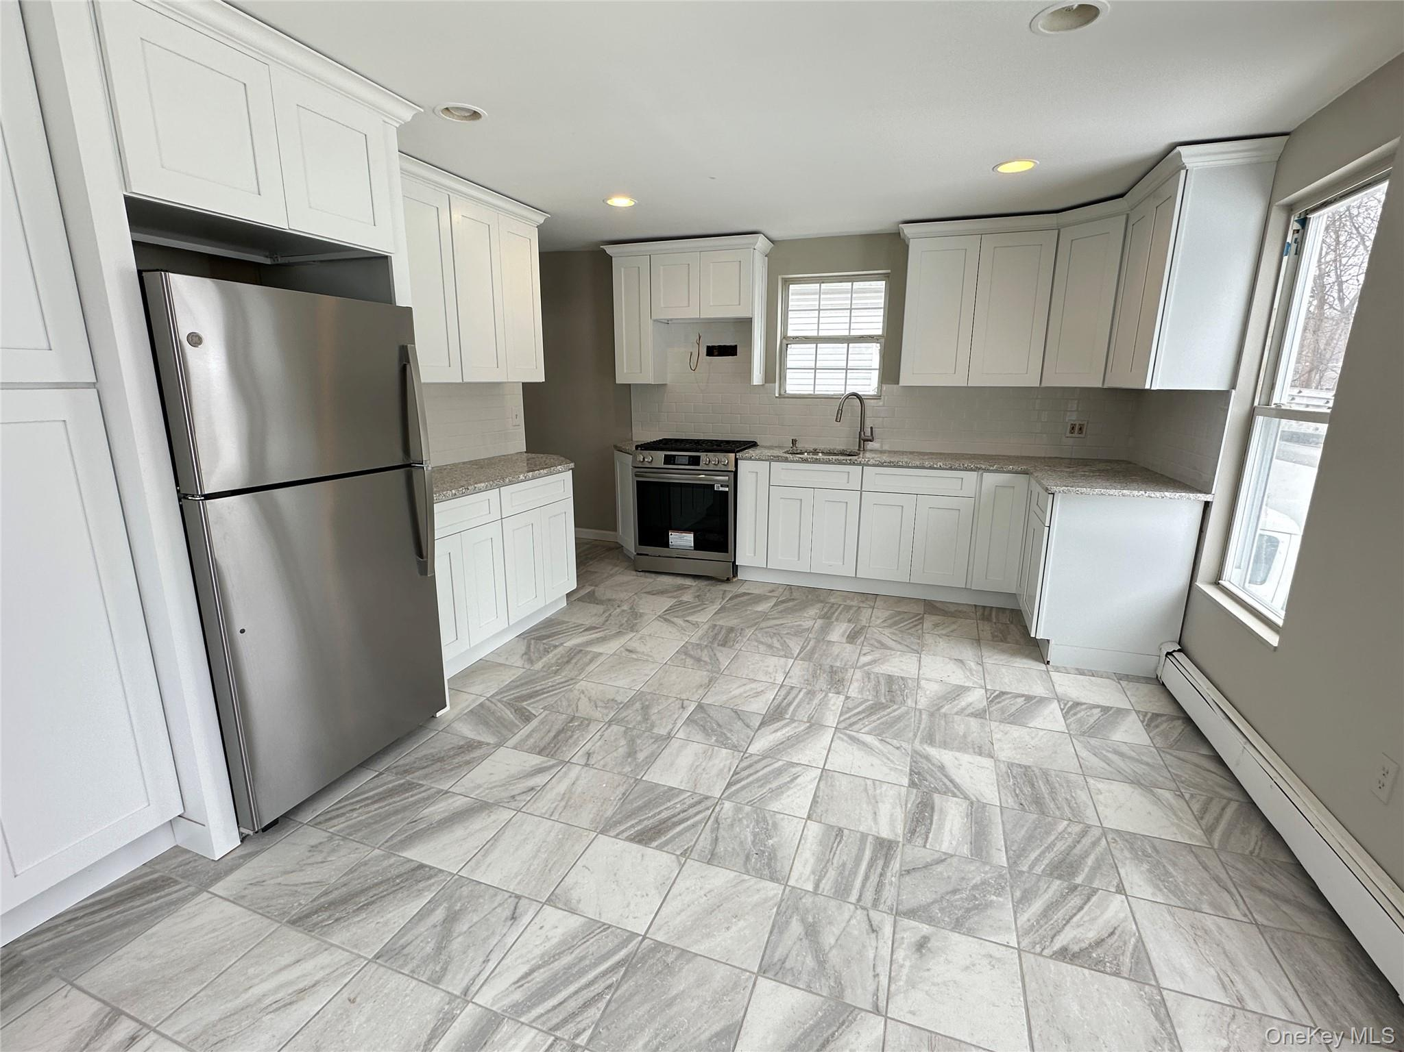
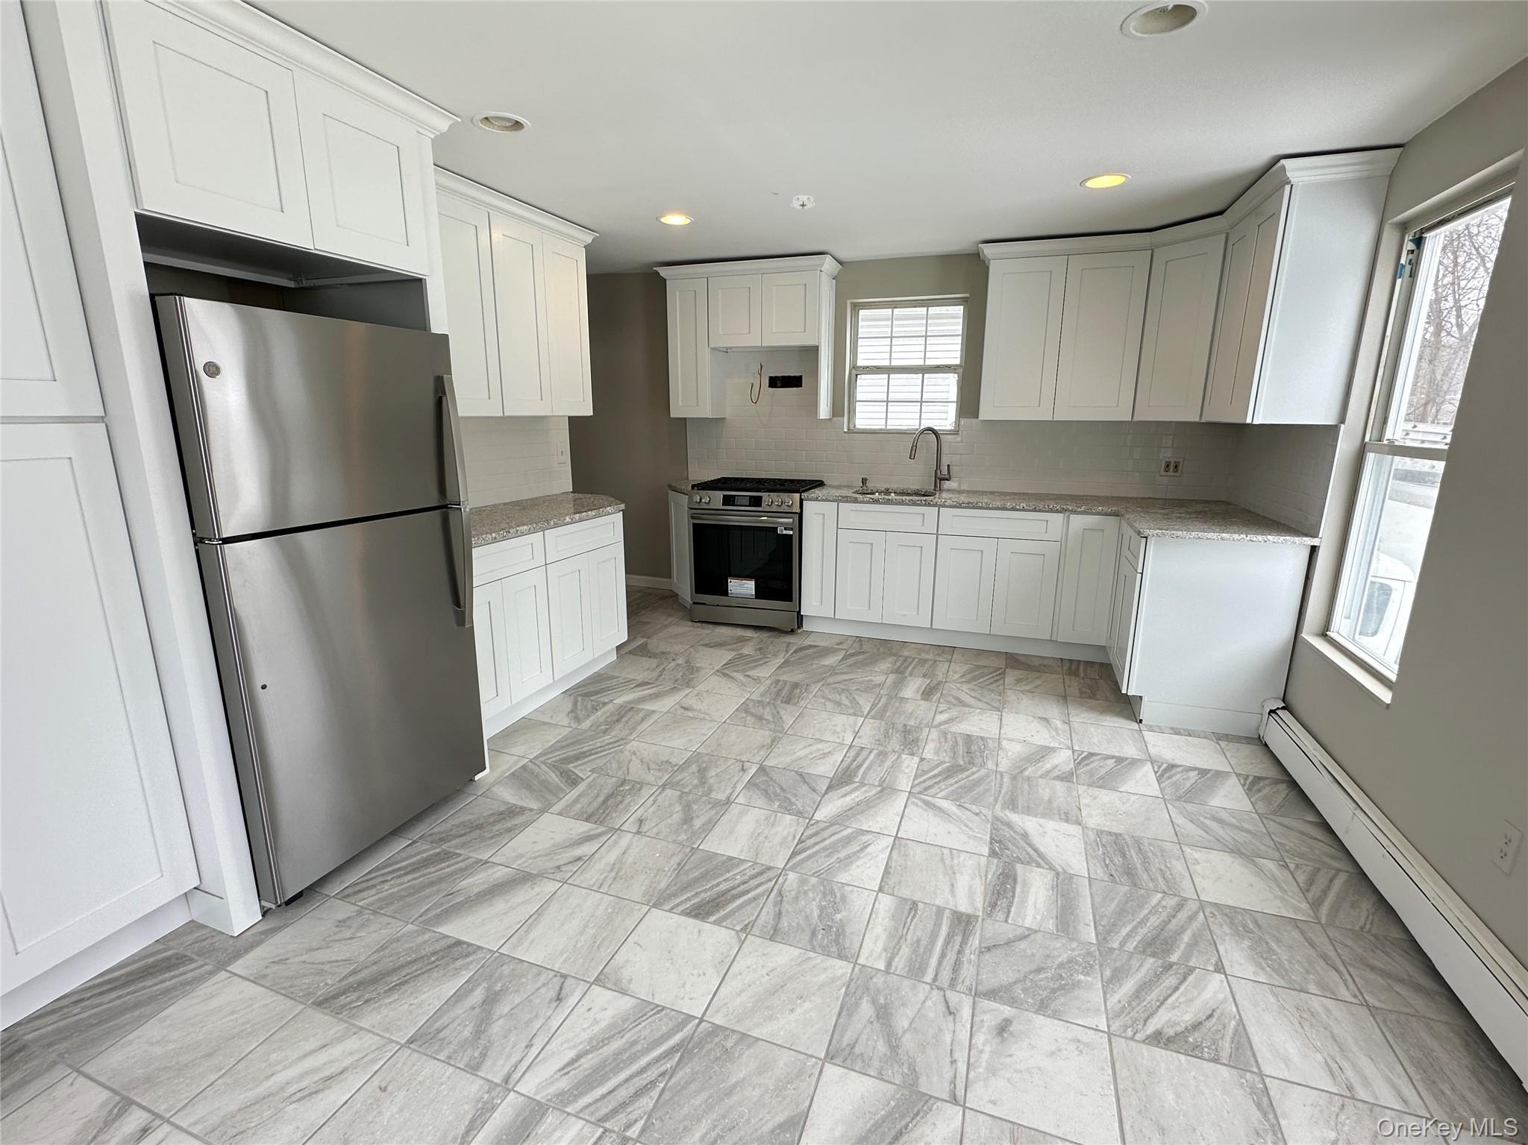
+ smoke detector [789,195,816,210]
